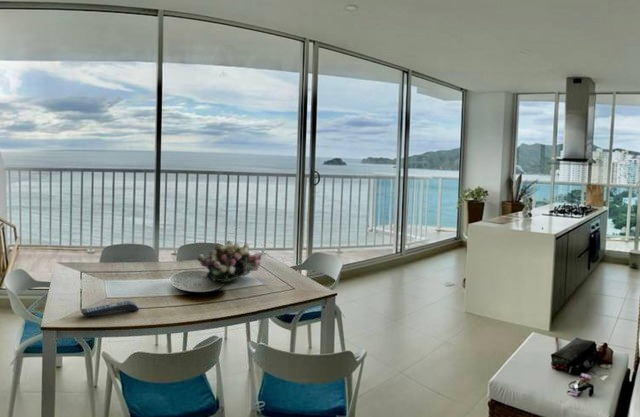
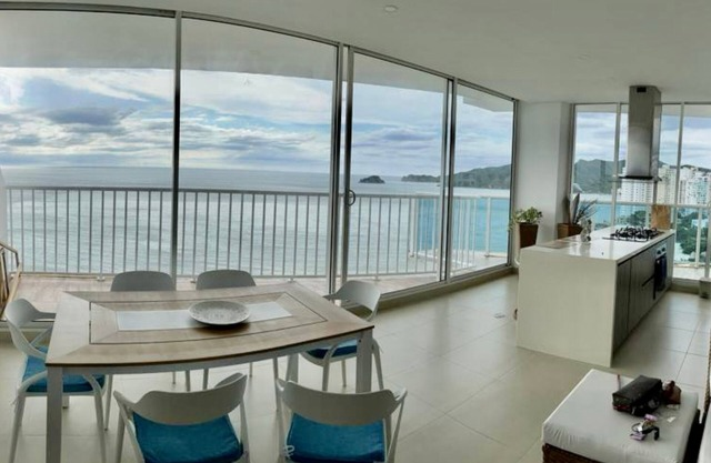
- remote control [80,300,140,318]
- flower arrangement [196,239,263,283]
